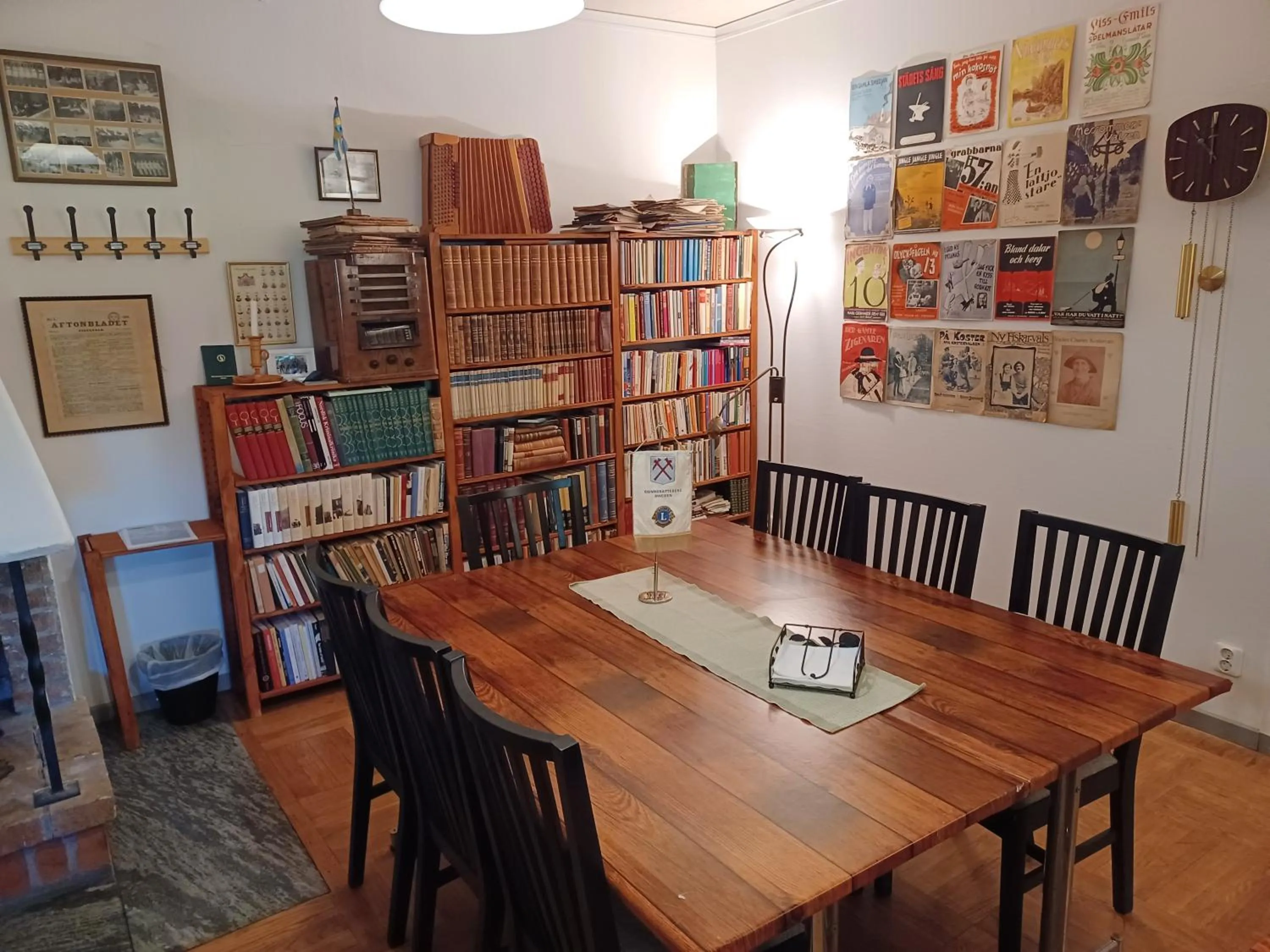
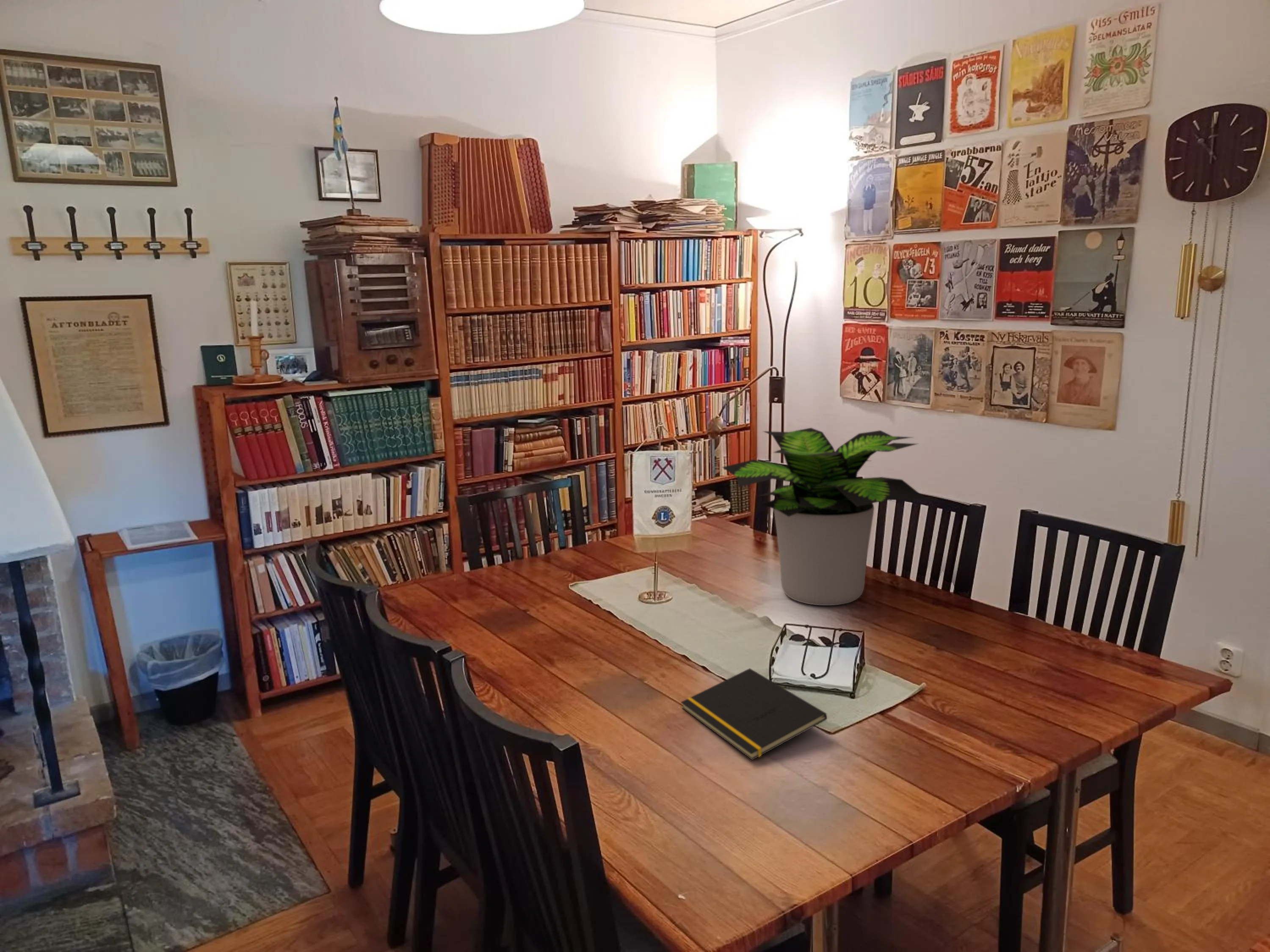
+ potted plant [721,427,926,606]
+ notepad [681,668,828,760]
